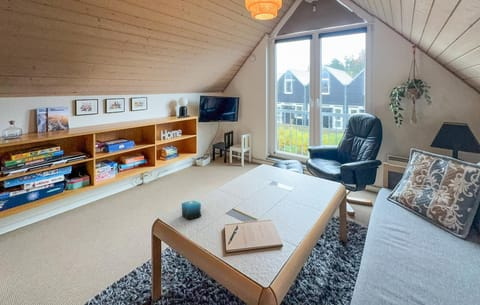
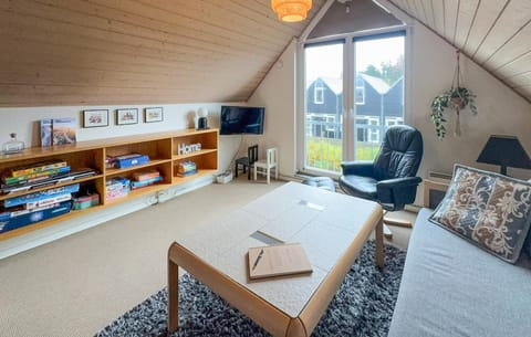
- candle [180,200,202,220]
